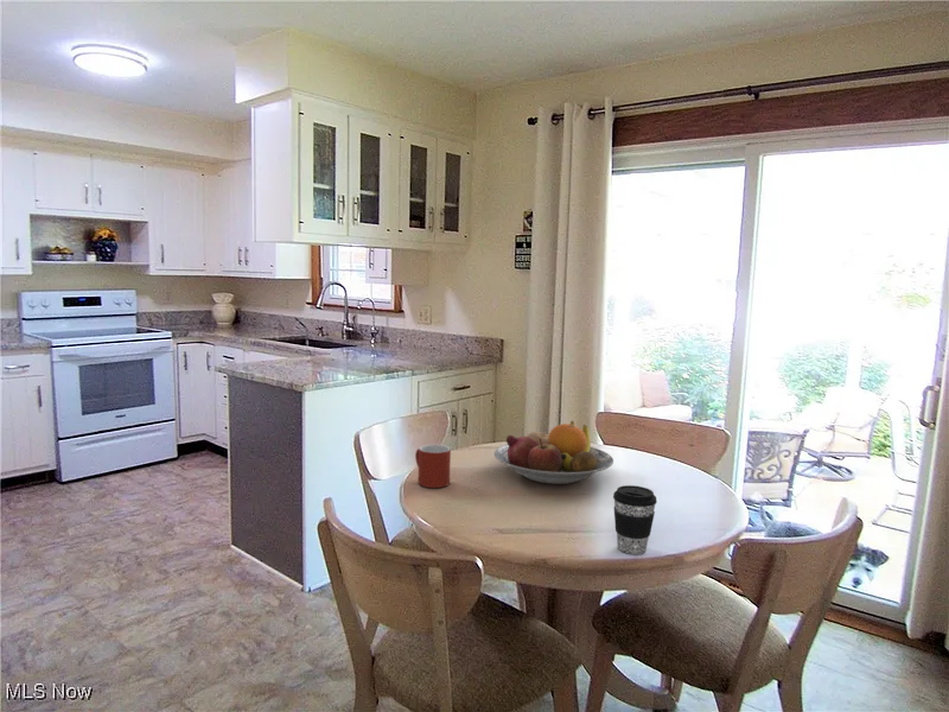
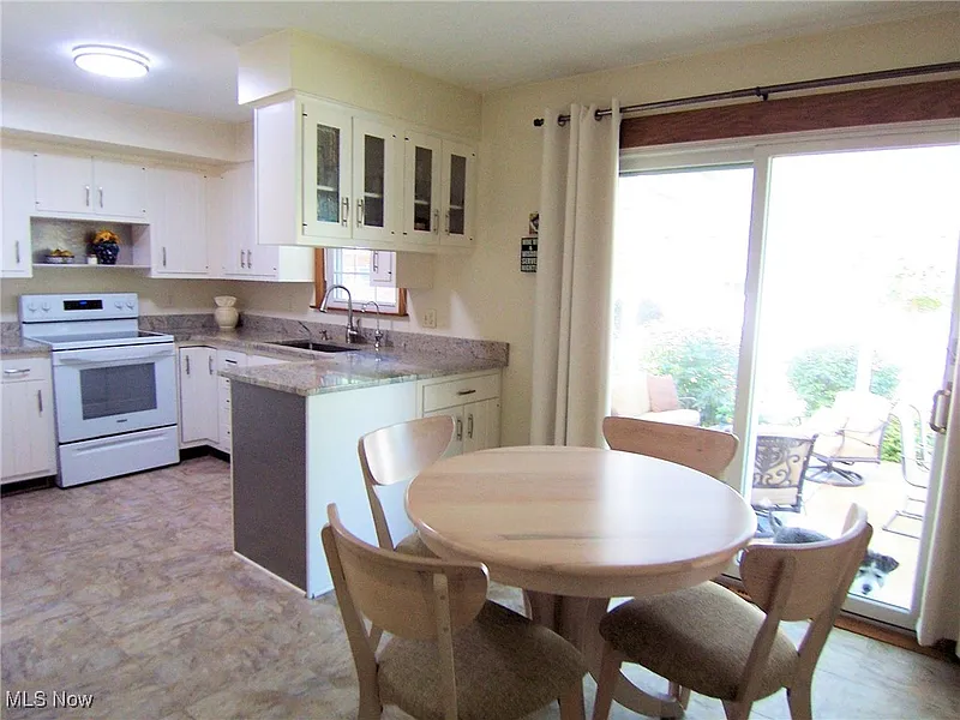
- coffee cup [612,484,658,555]
- fruit bowl [493,420,614,485]
- mug [414,444,452,489]
